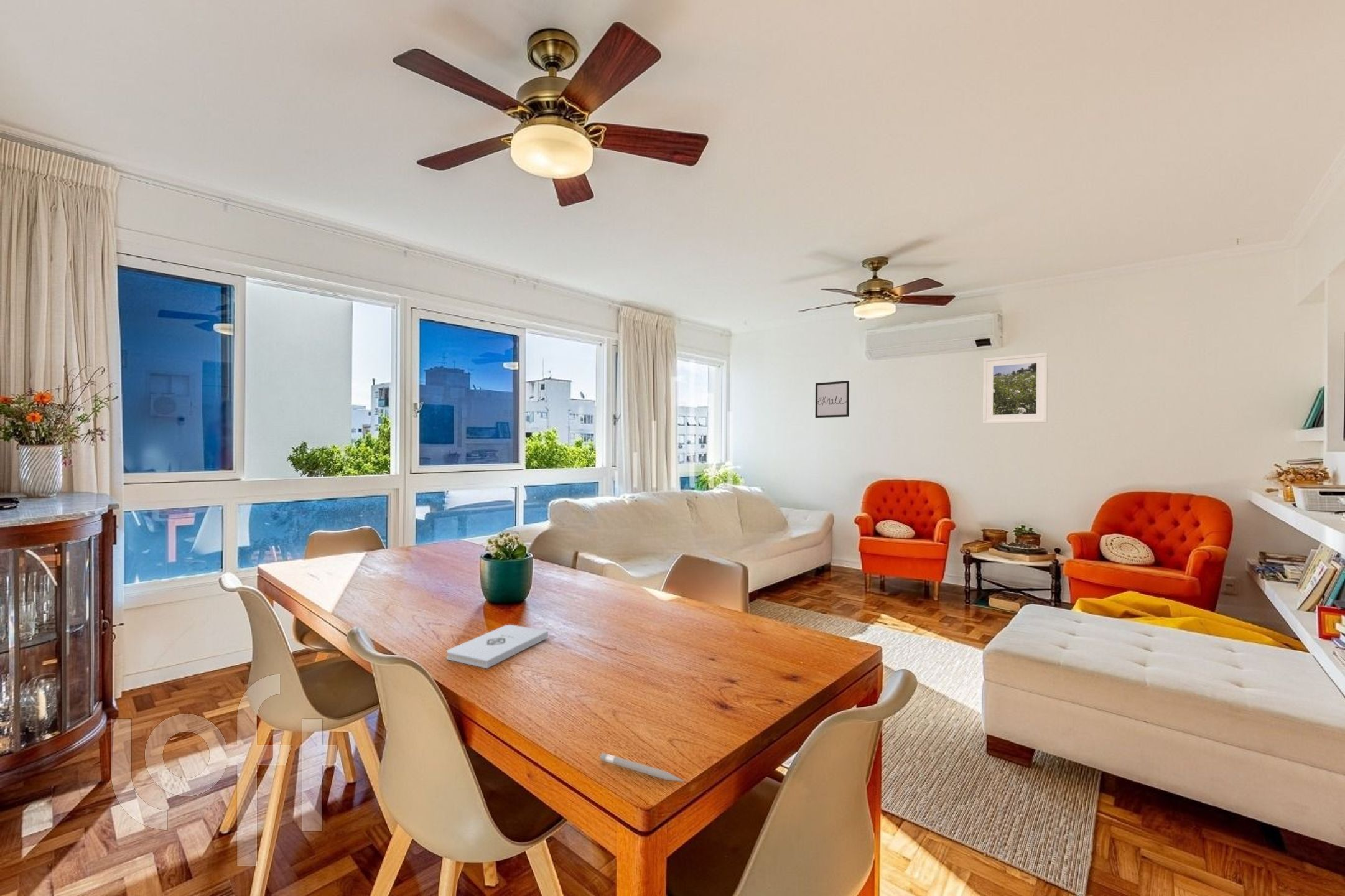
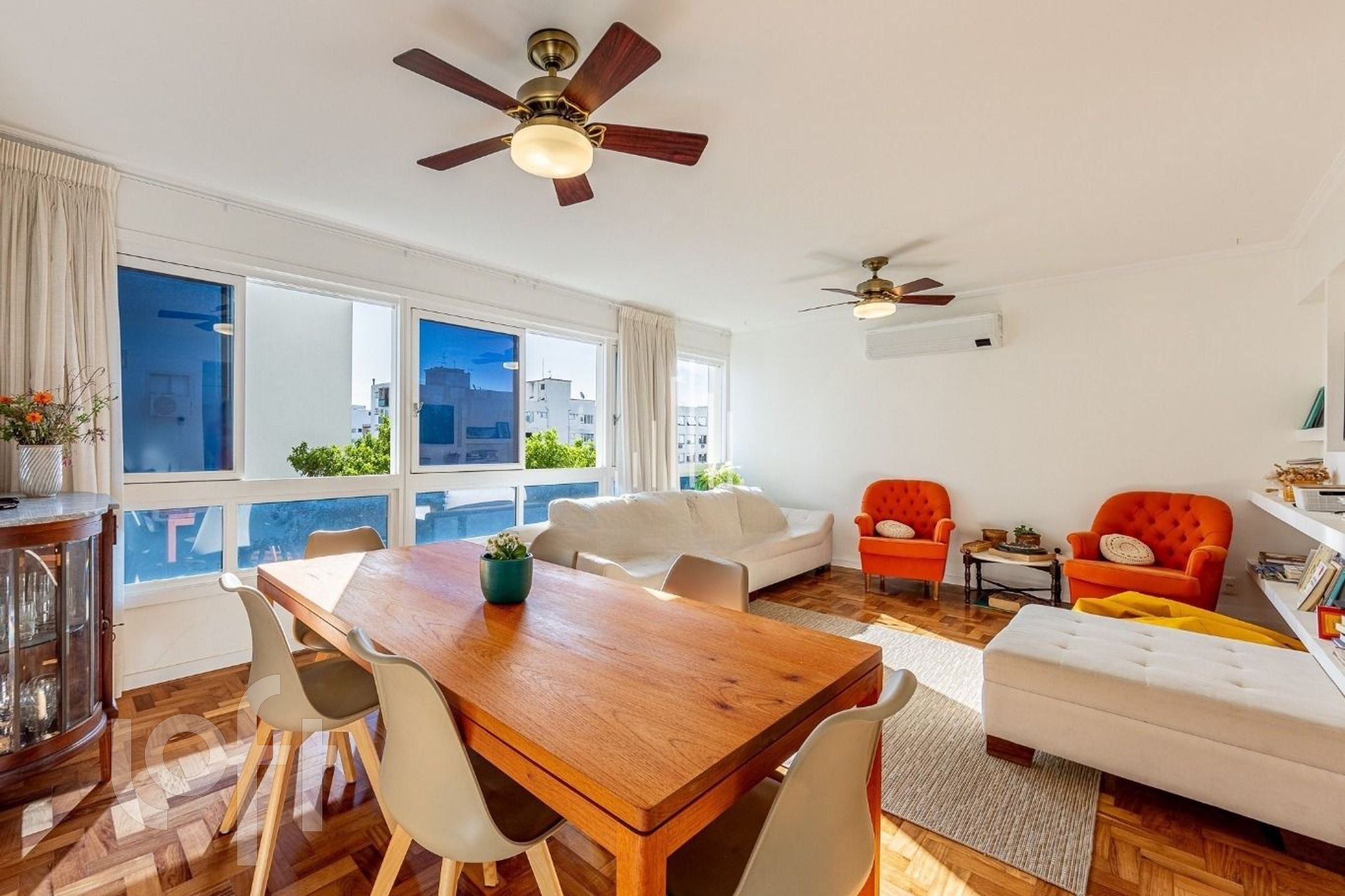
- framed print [982,352,1048,424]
- wall art [815,380,850,418]
- notepad [446,624,549,669]
- pen [599,752,686,782]
